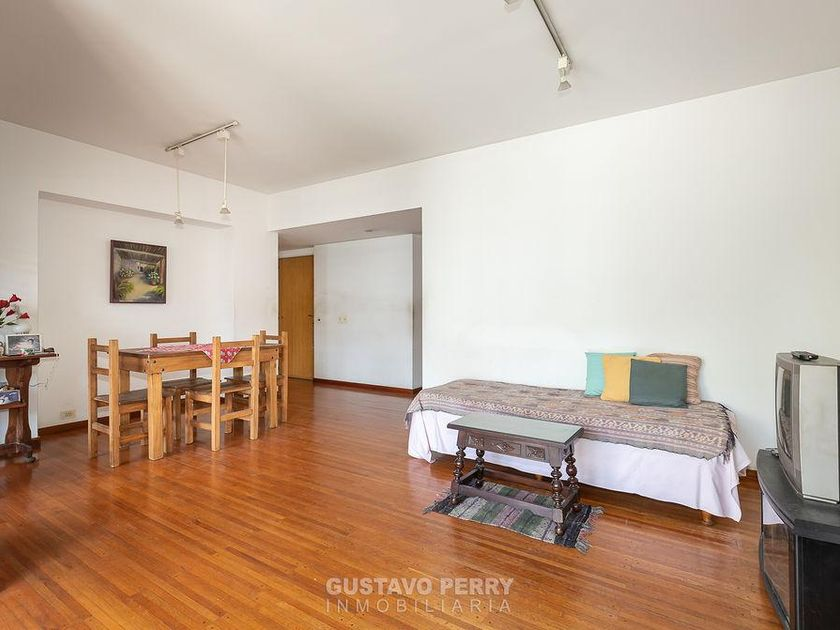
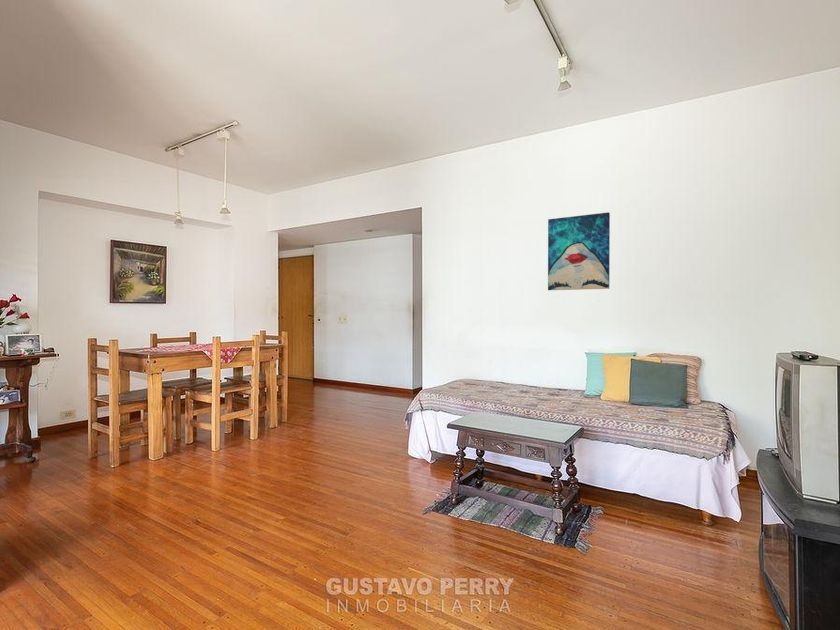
+ wall art [547,211,611,291]
